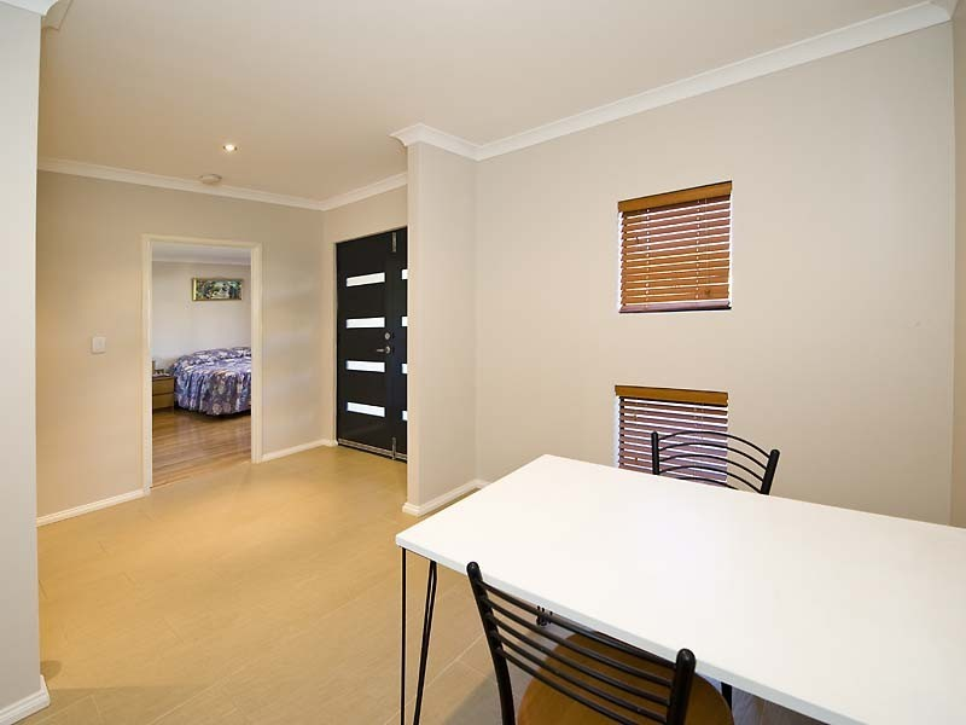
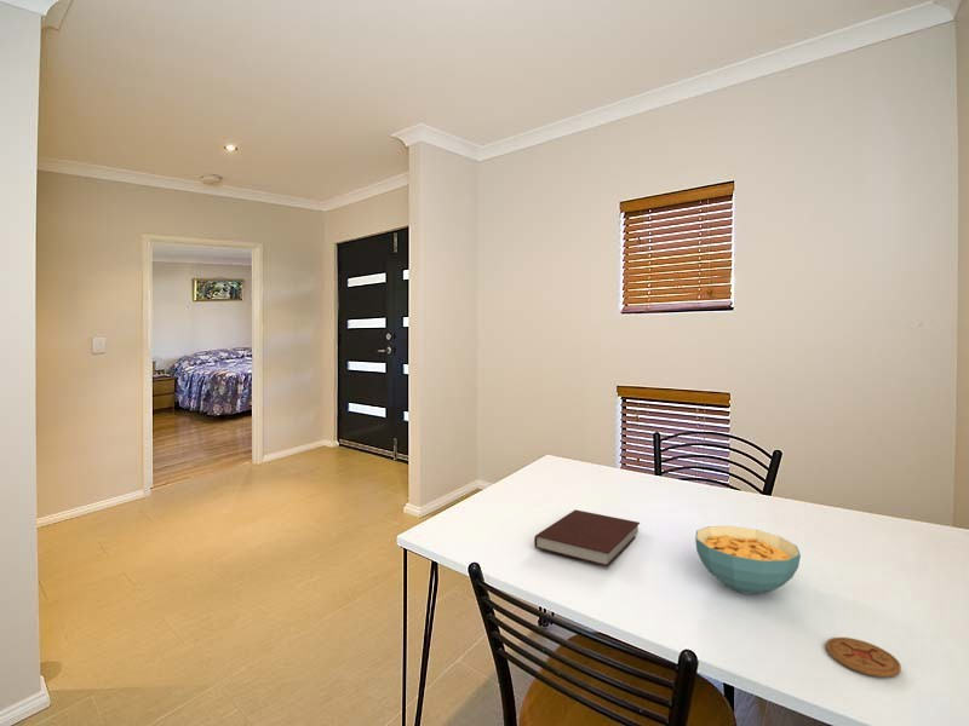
+ cereal bowl [694,525,802,595]
+ notebook [533,508,641,567]
+ coaster [825,636,902,678]
